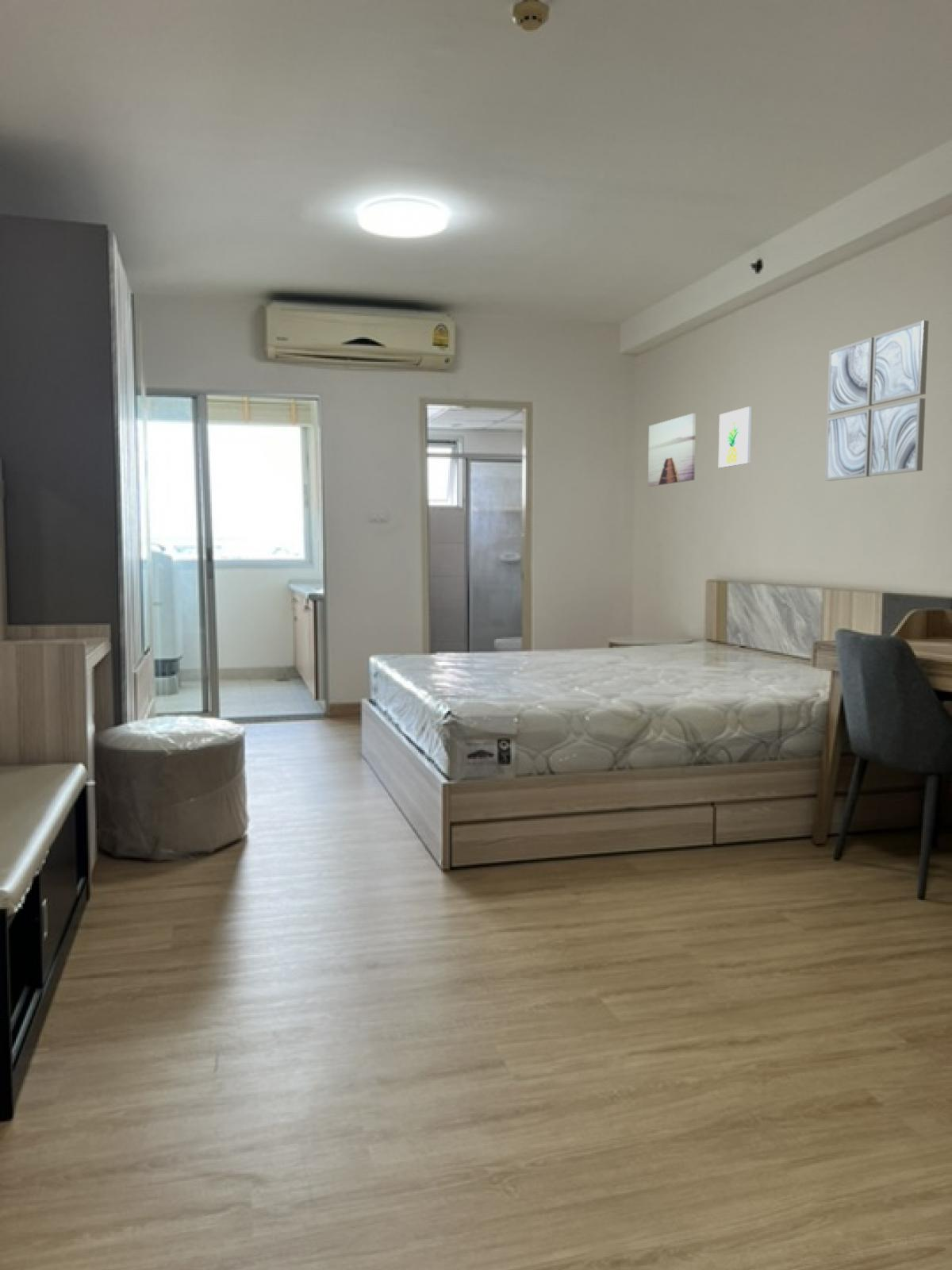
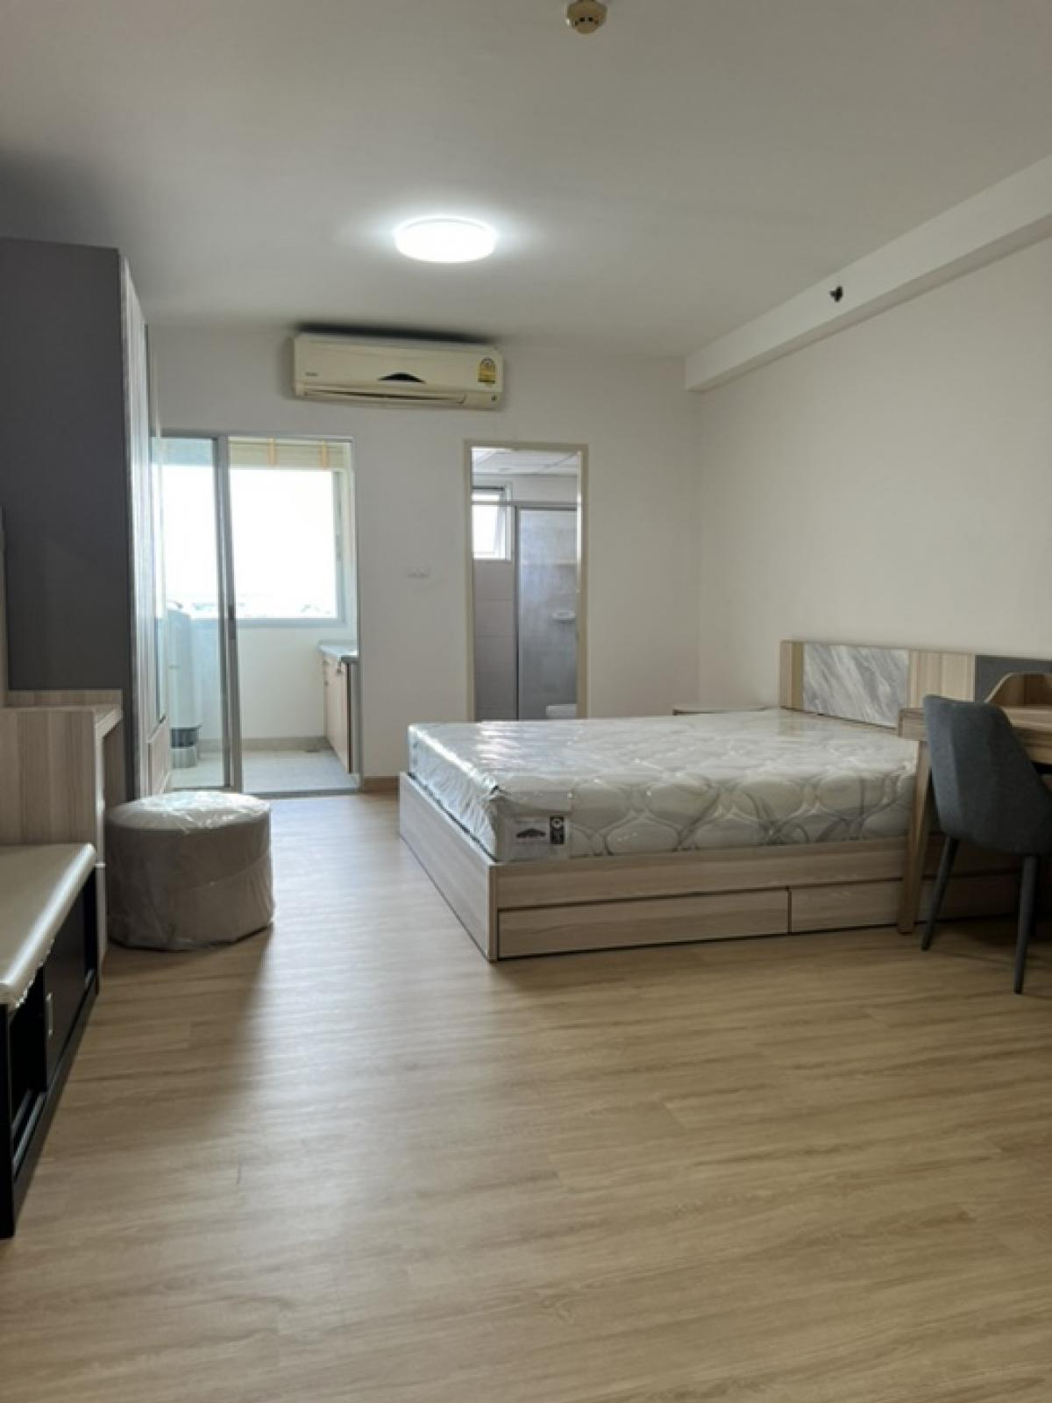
- wall art [824,320,930,482]
- wall art [647,413,697,487]
- wall art [718,406,752,468]
